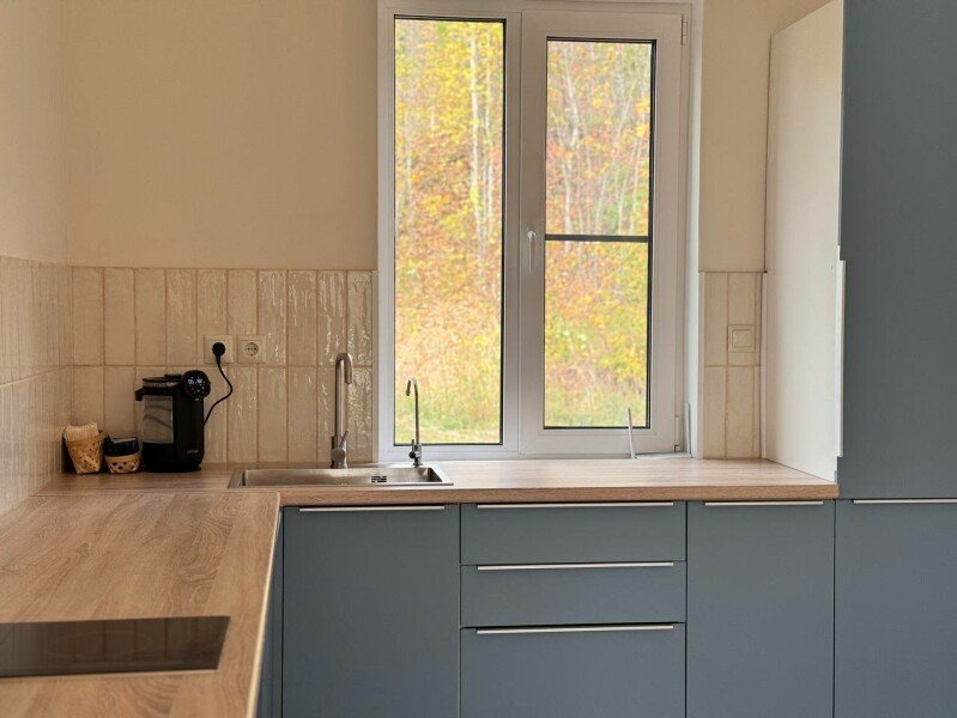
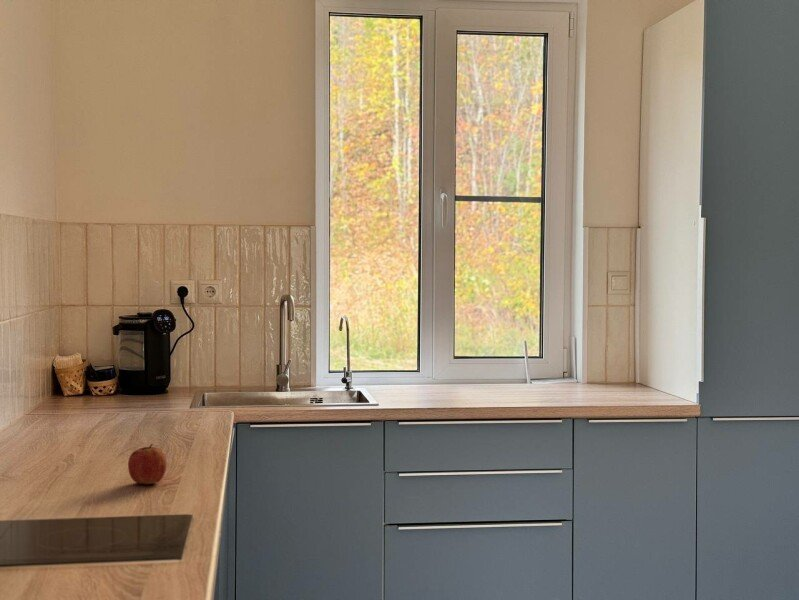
+ fruit [127,443,167,485]
